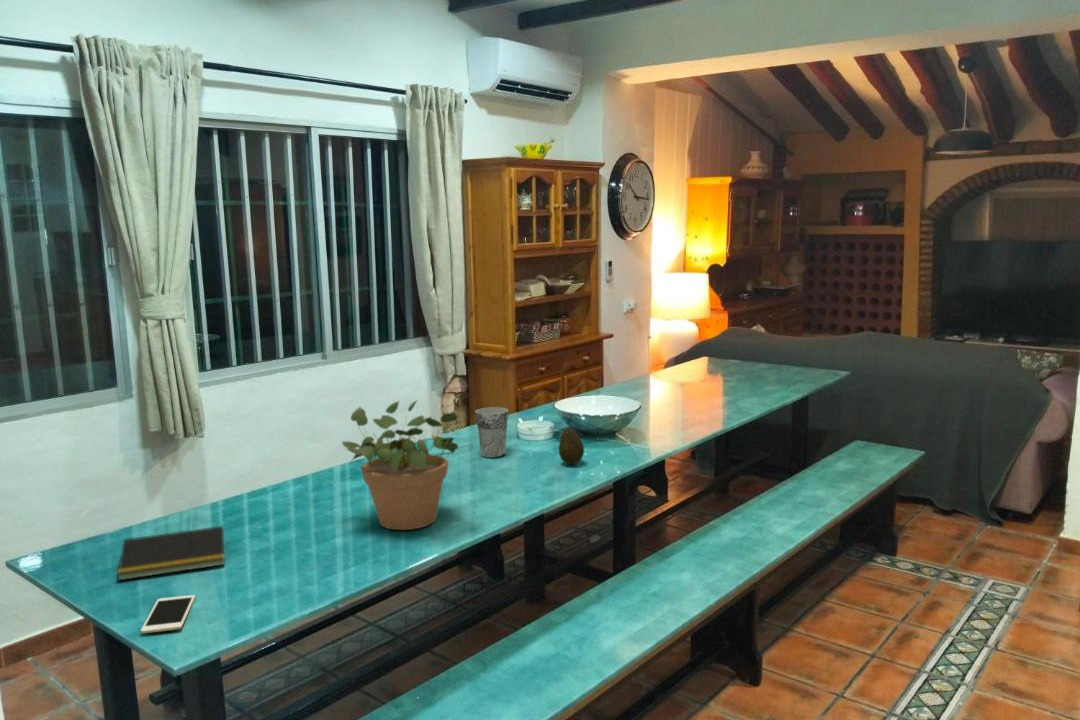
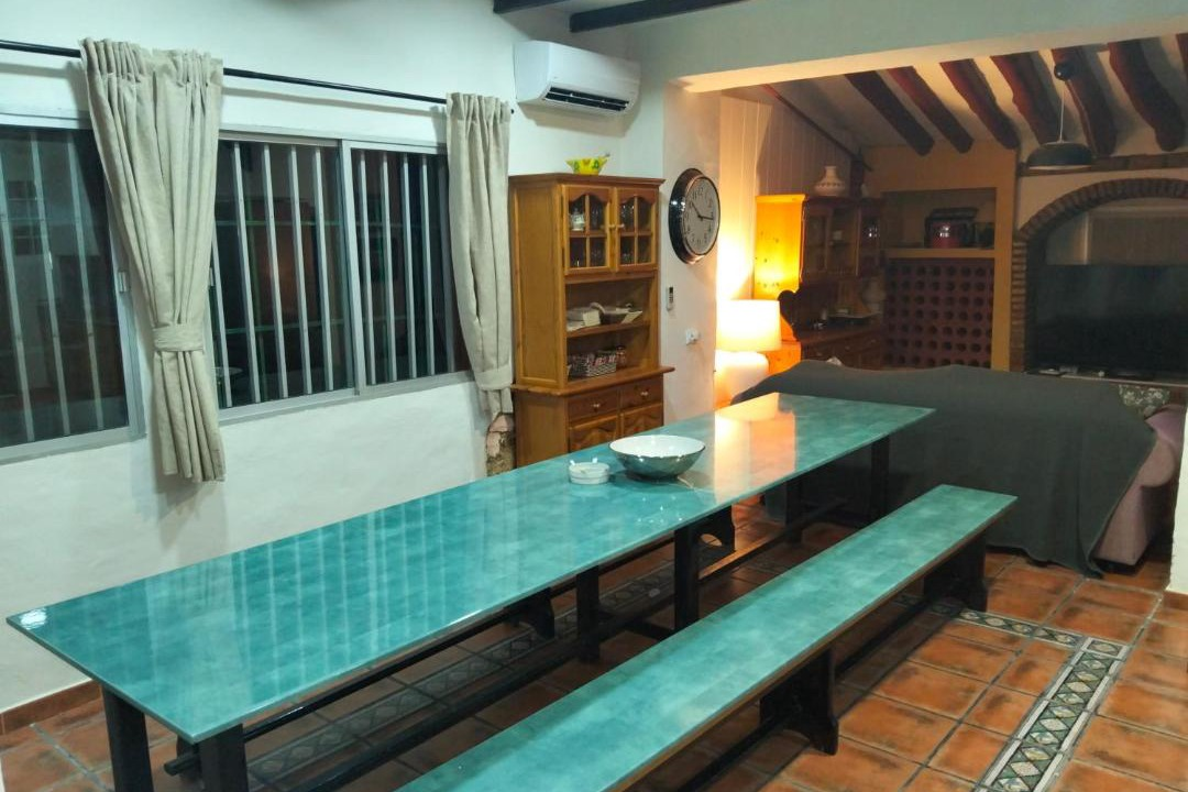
- fruit [558,427,585,465]
- potted plant [341,399,472,531]
- notepad [117,525,226,581]
- cup [474,406,509,459]
- cell phone [140,594,196,634]
